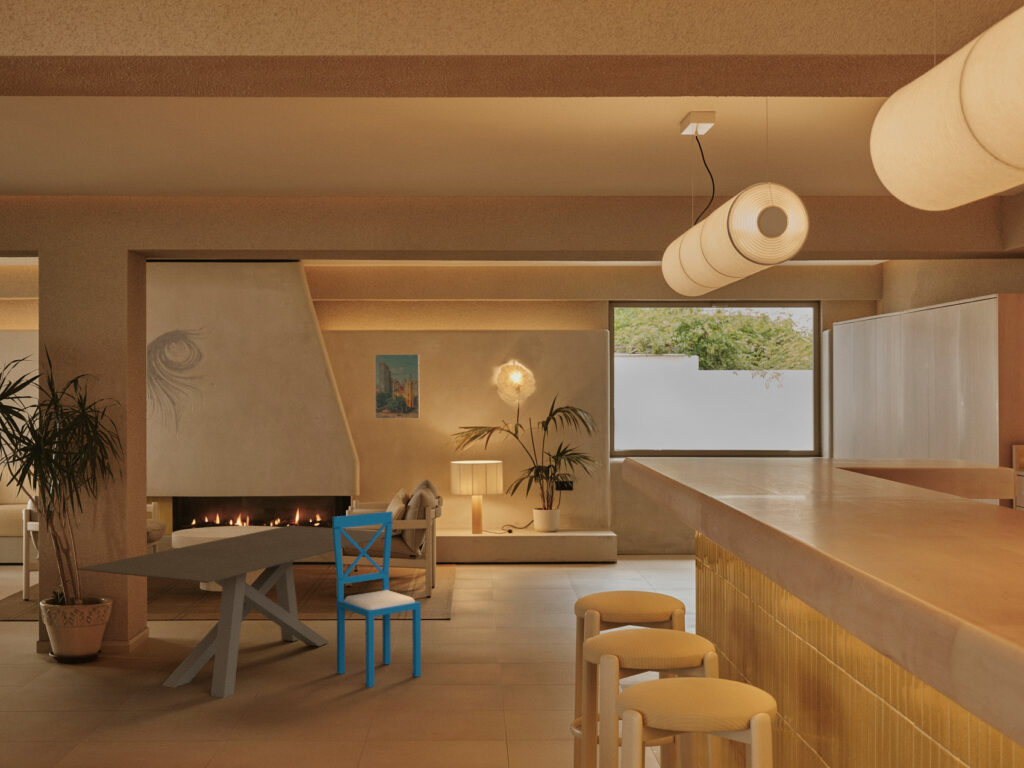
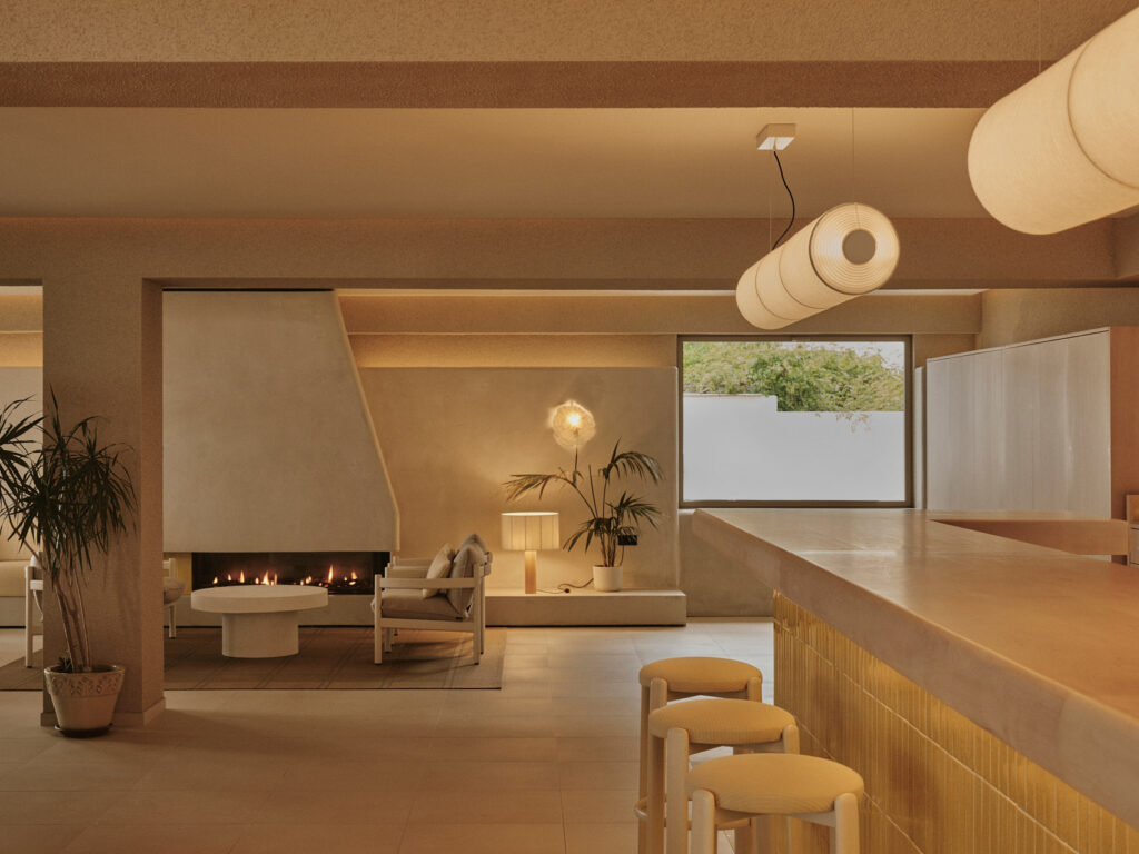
- dining table [76,525,401,699]
- wall sculpture [146,323,217,441]
- dining chair [331,510,422,688]
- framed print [374,353,420,419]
